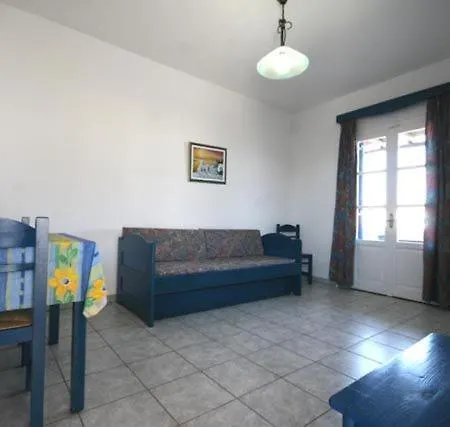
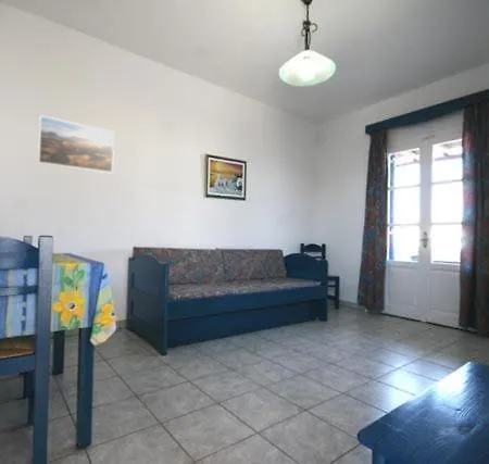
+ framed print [37,114,115,175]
